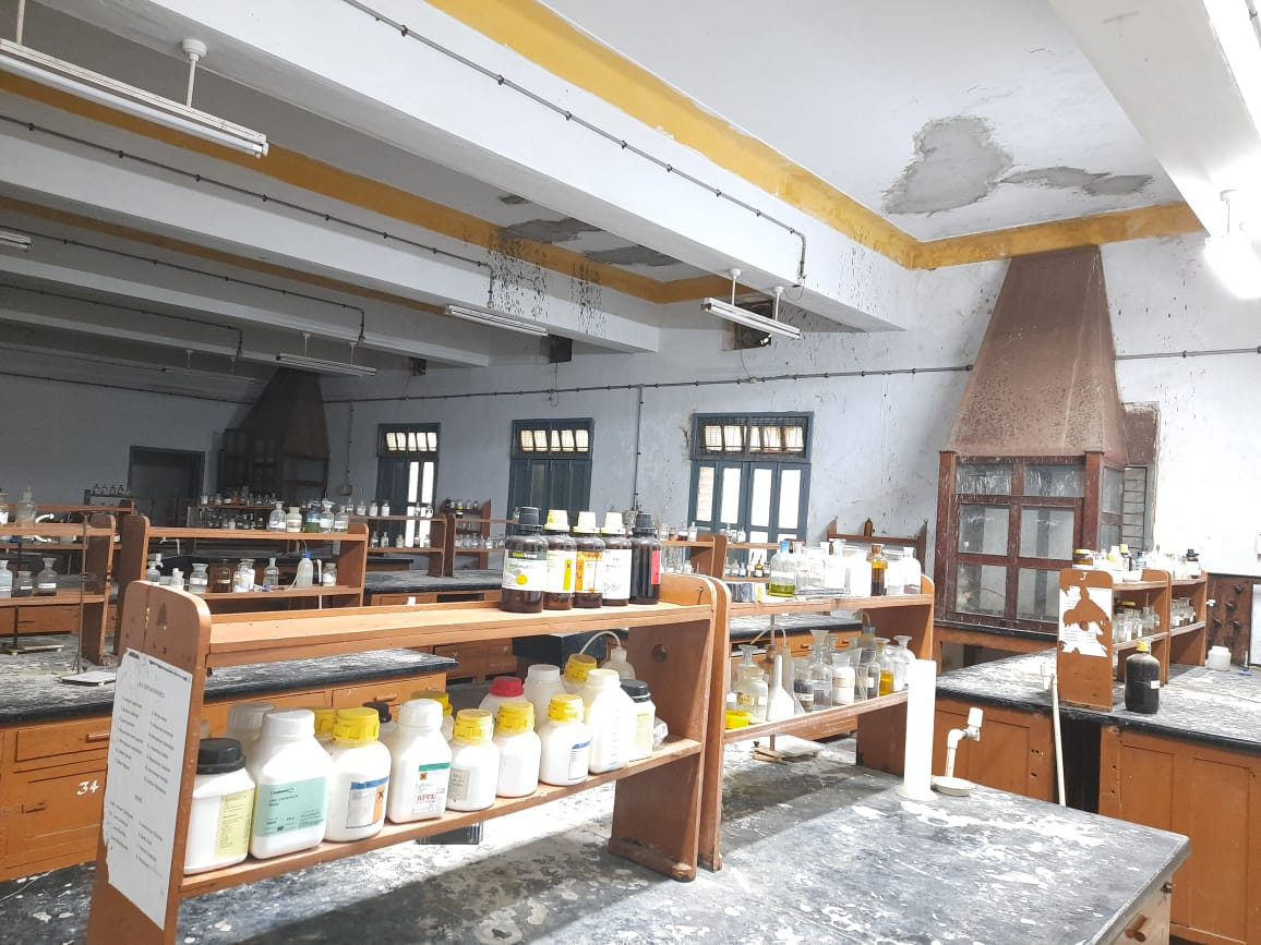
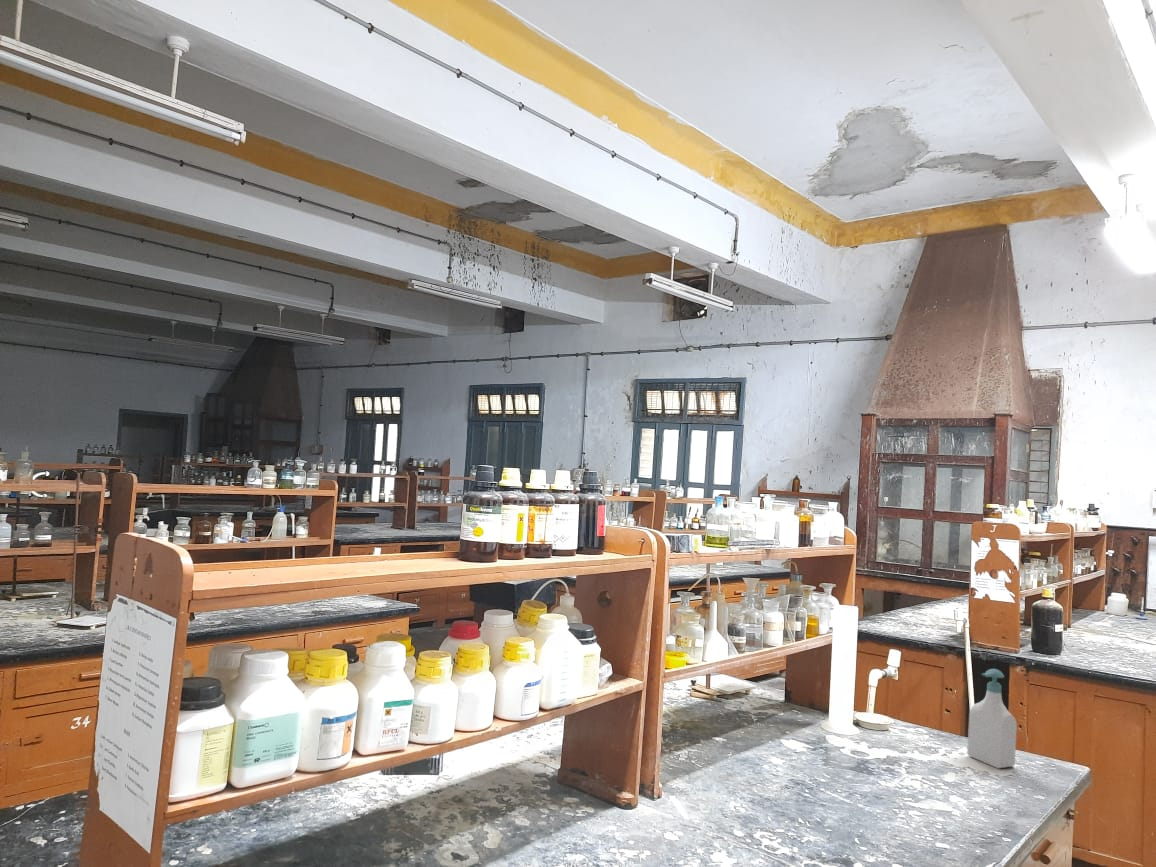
+ soap bottle [966,668,1018,769]
